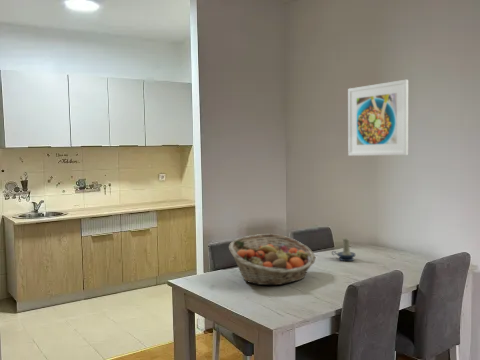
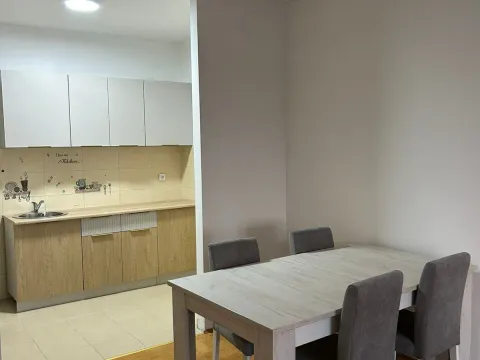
- fruit basket [228,233,316,286]
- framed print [347,79,409,157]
- candle holder [331,237,356,262]
